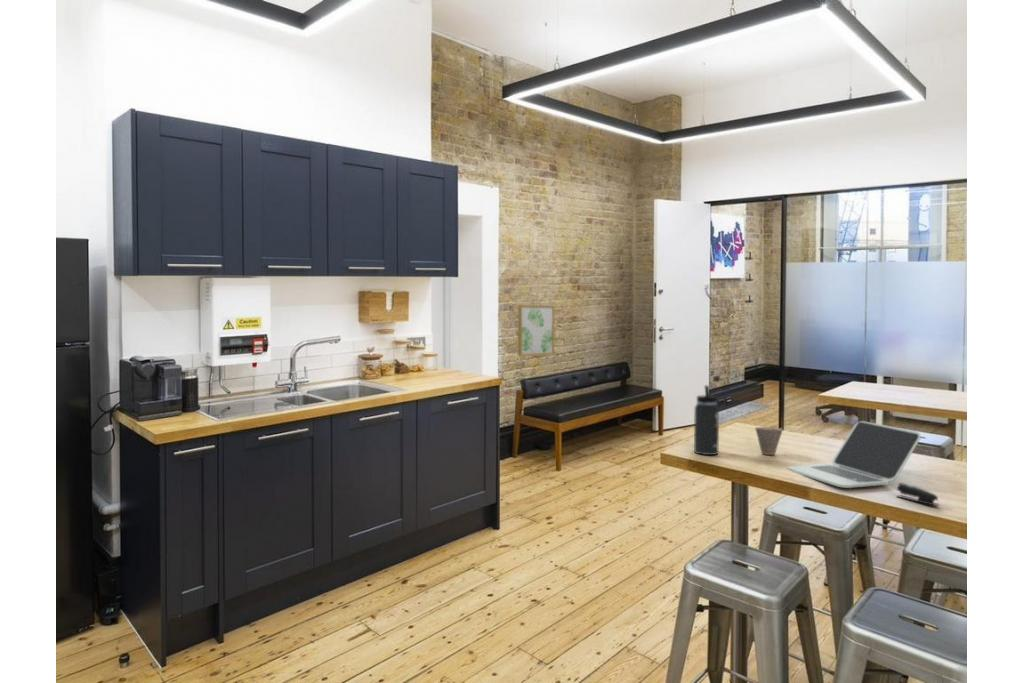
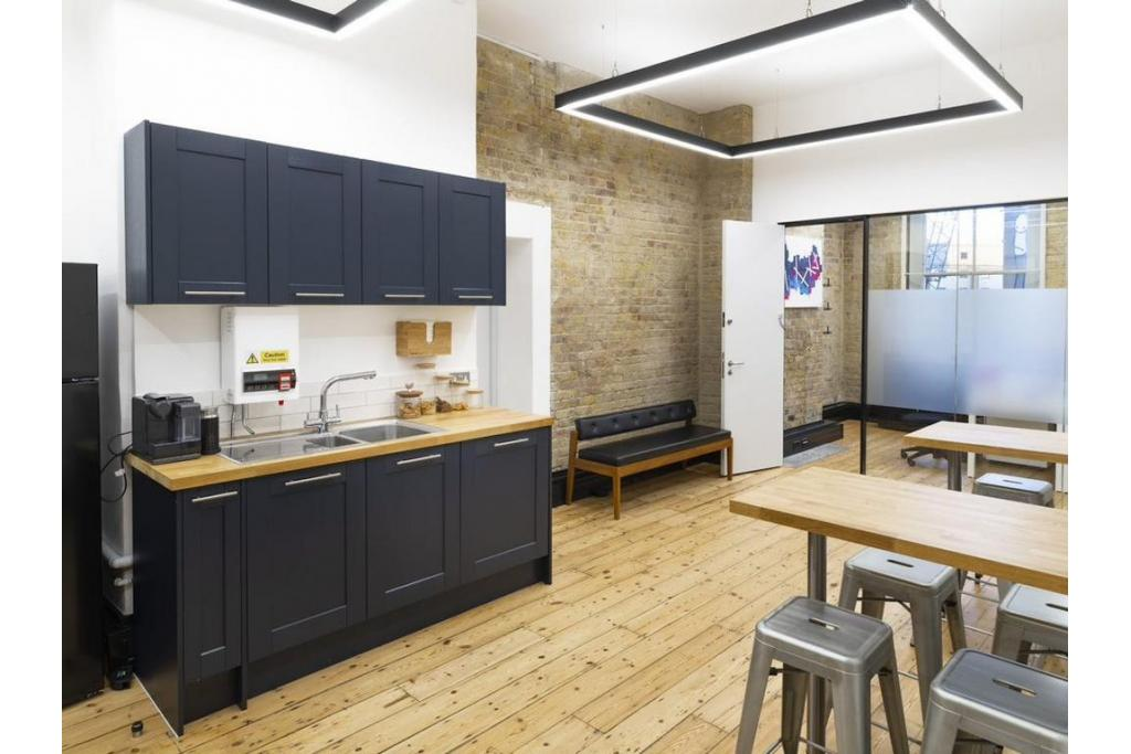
- laptop [786,420,922,489]
- cup [754,426,784,456]
- thermos bottle [693,384,720,456]
- stapler [895,482,941,507]
- wall art [517,304,555,357]
